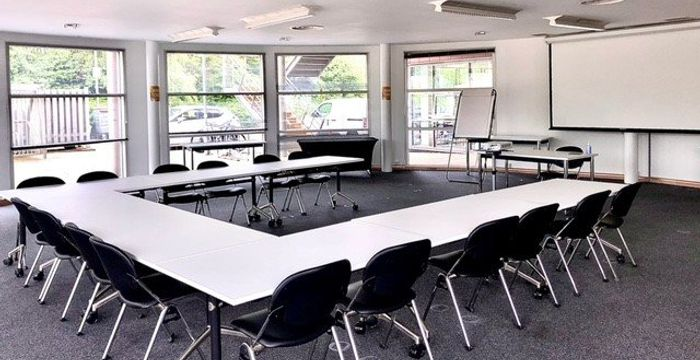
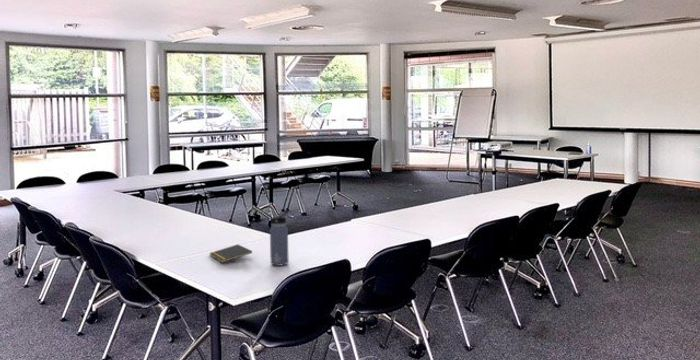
+ water bottle [269,209,290,267]
+ notepad [209,243,253,264]
